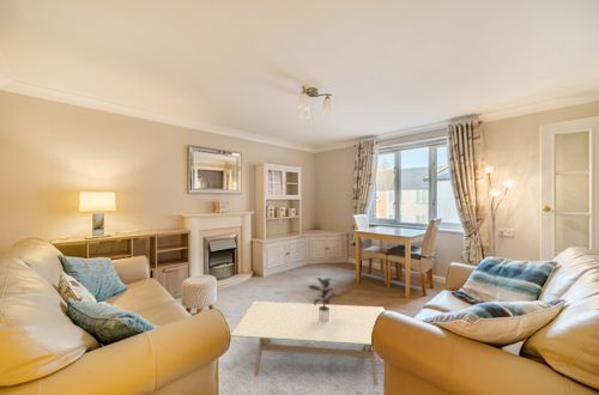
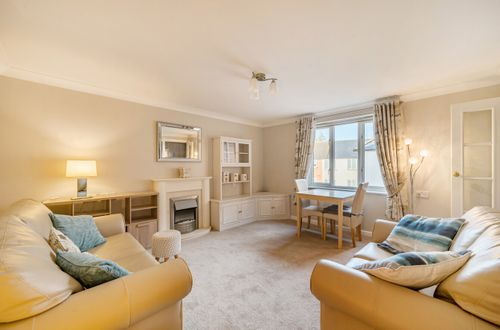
- potted plant [307,276,340,322]
- coffee table [230,300,386,387]
